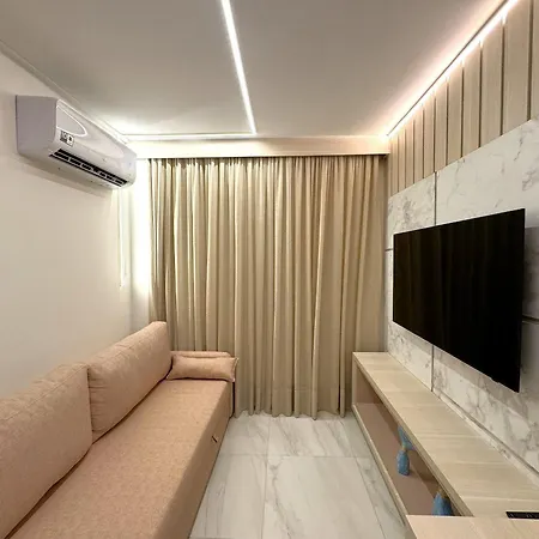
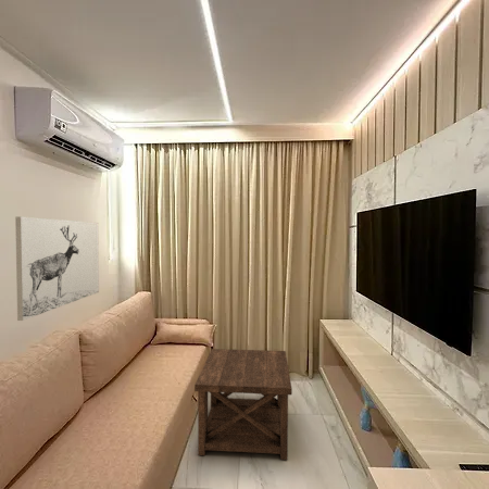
+ wall art [14,215,100,322]
+ side table [193,348,293,461]
